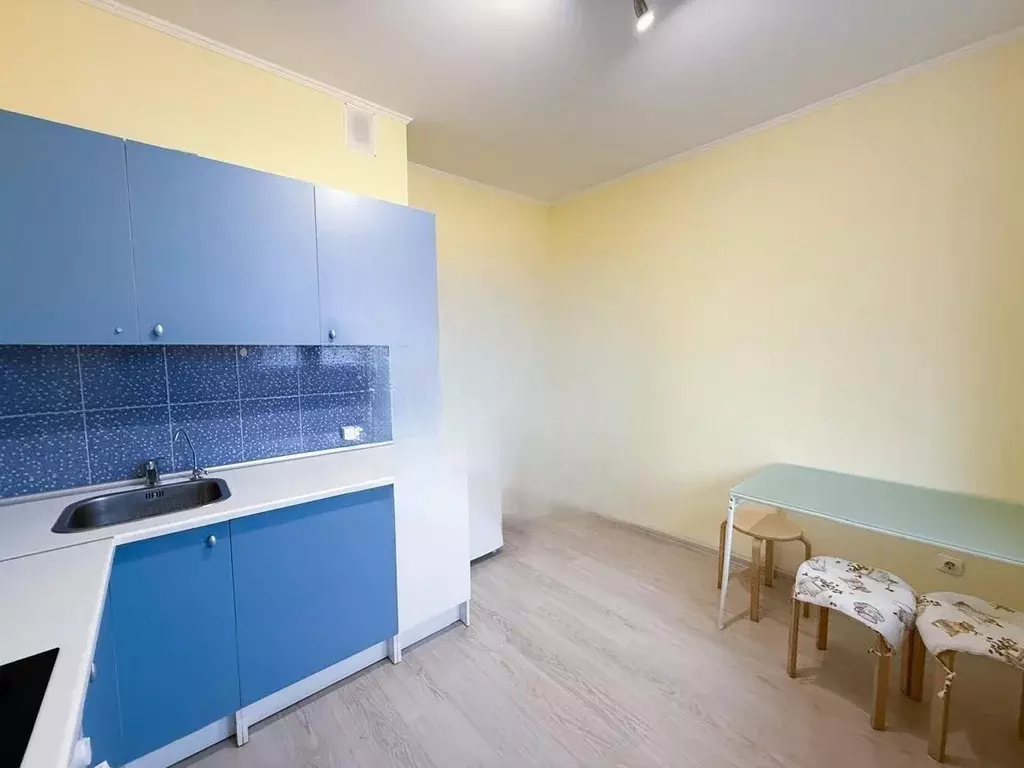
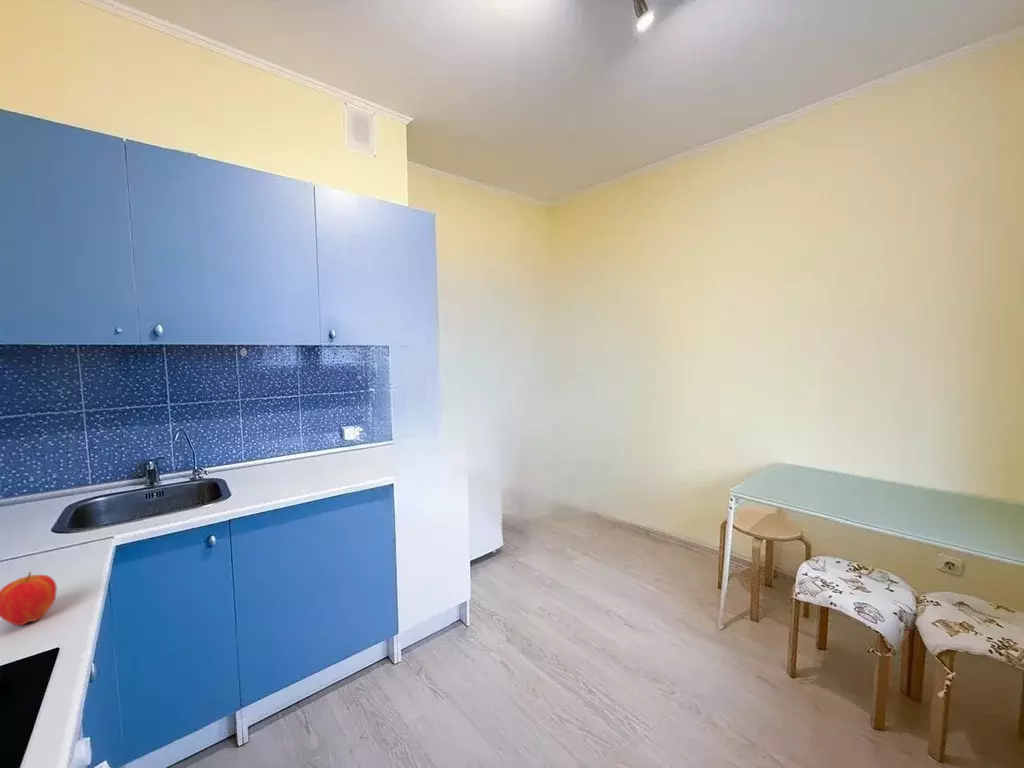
+ apple [0,571,58,627]
